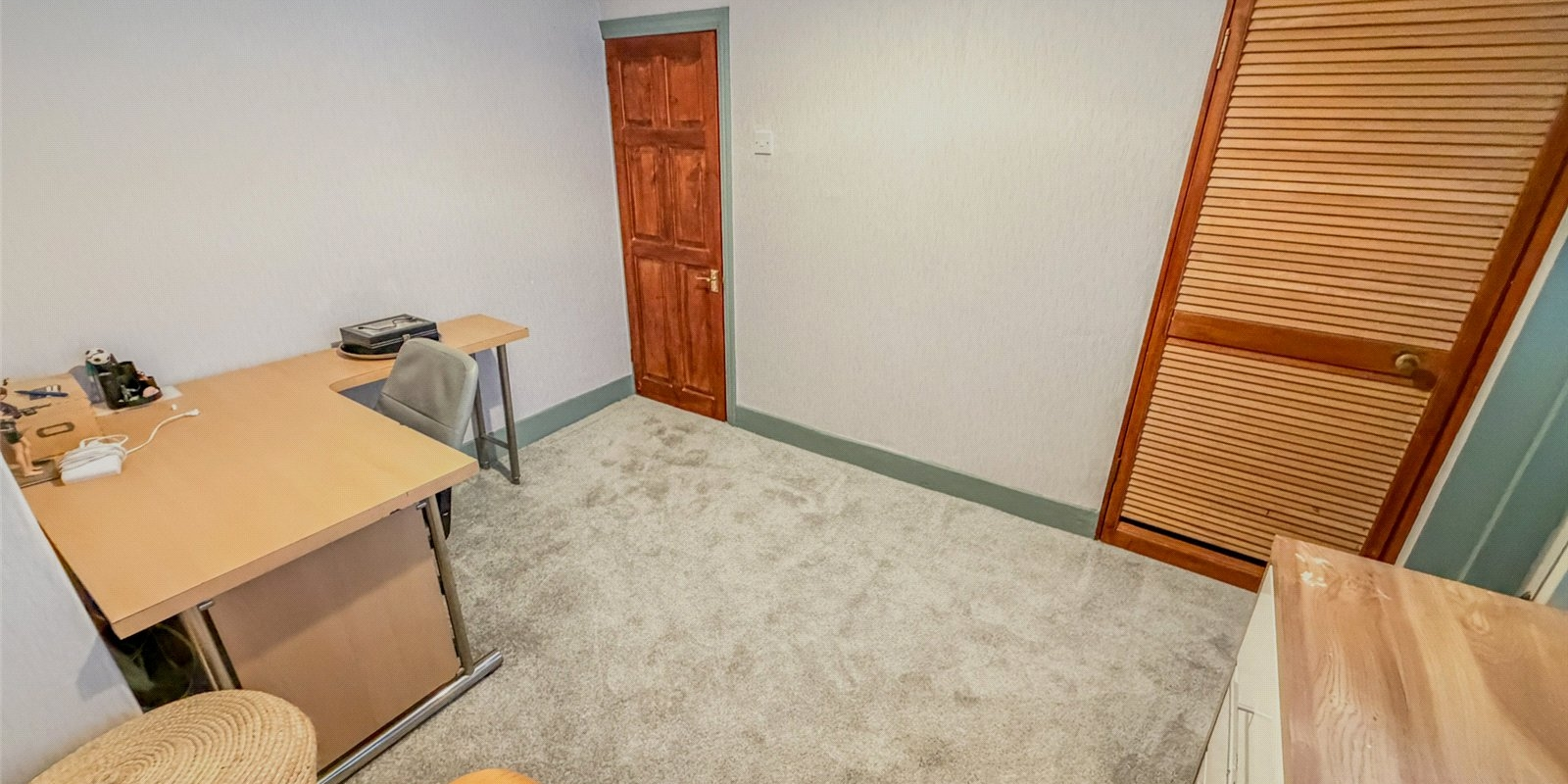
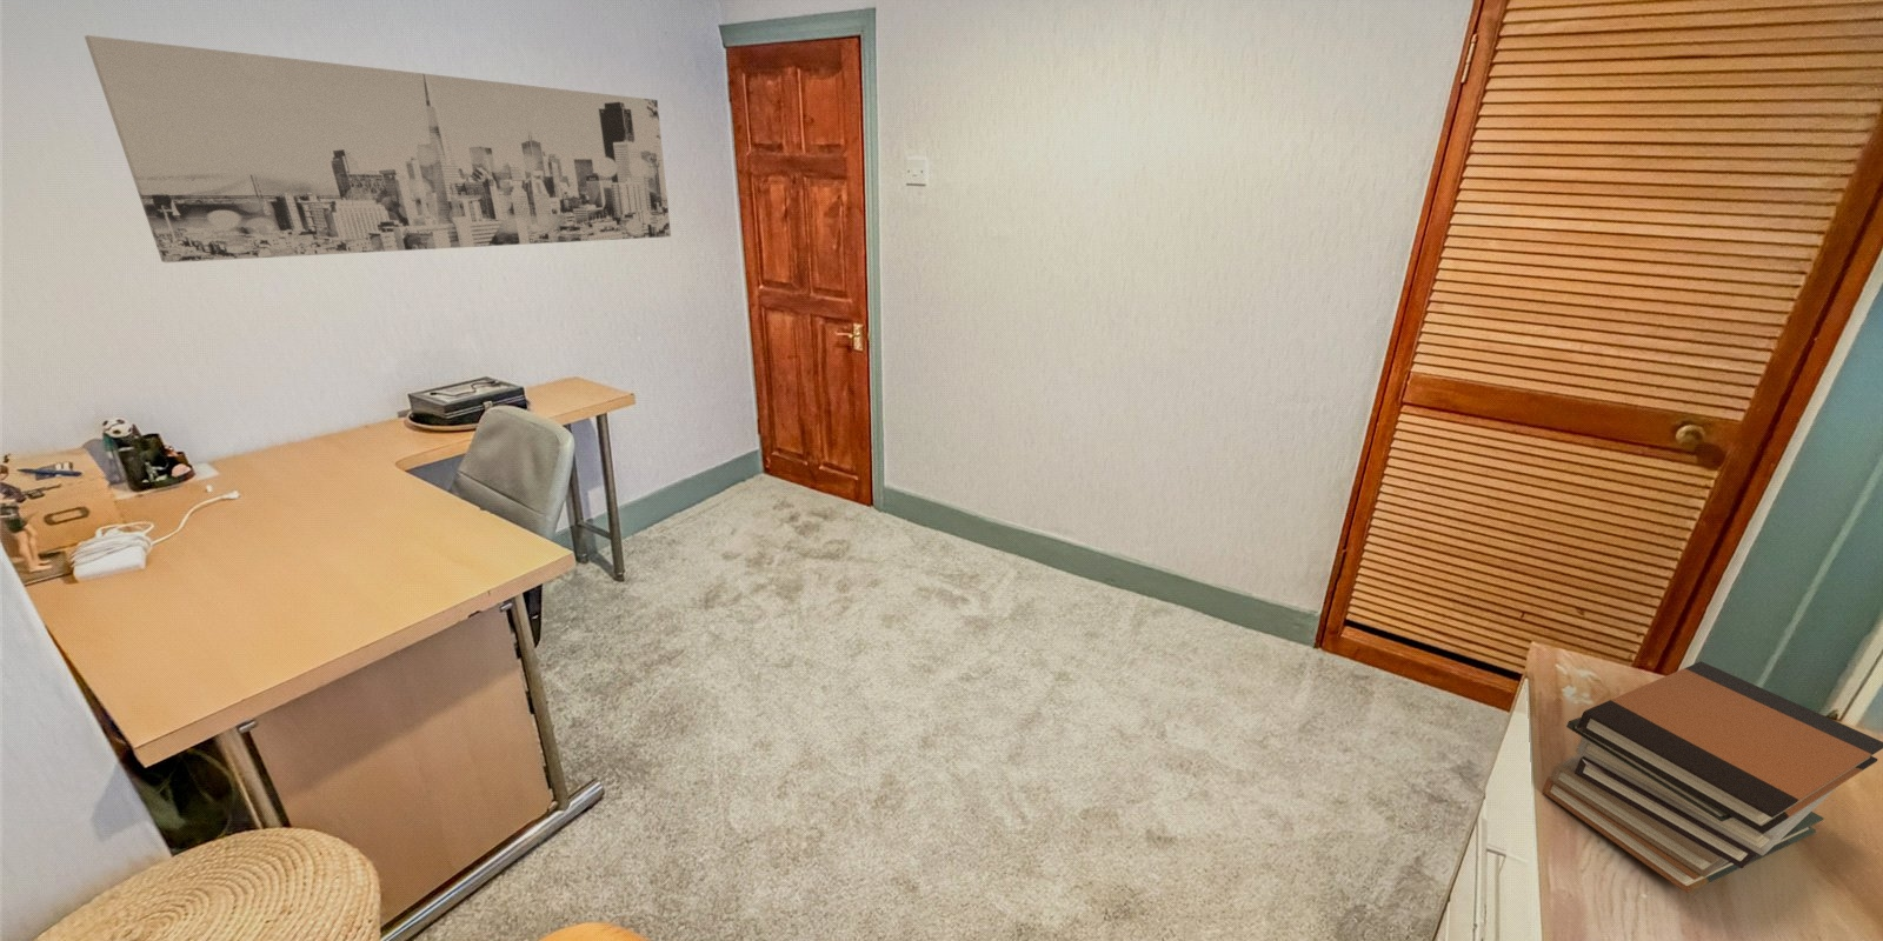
+ wall art [84,34,672,264]
+ book stack [1541,660,1883,894]
